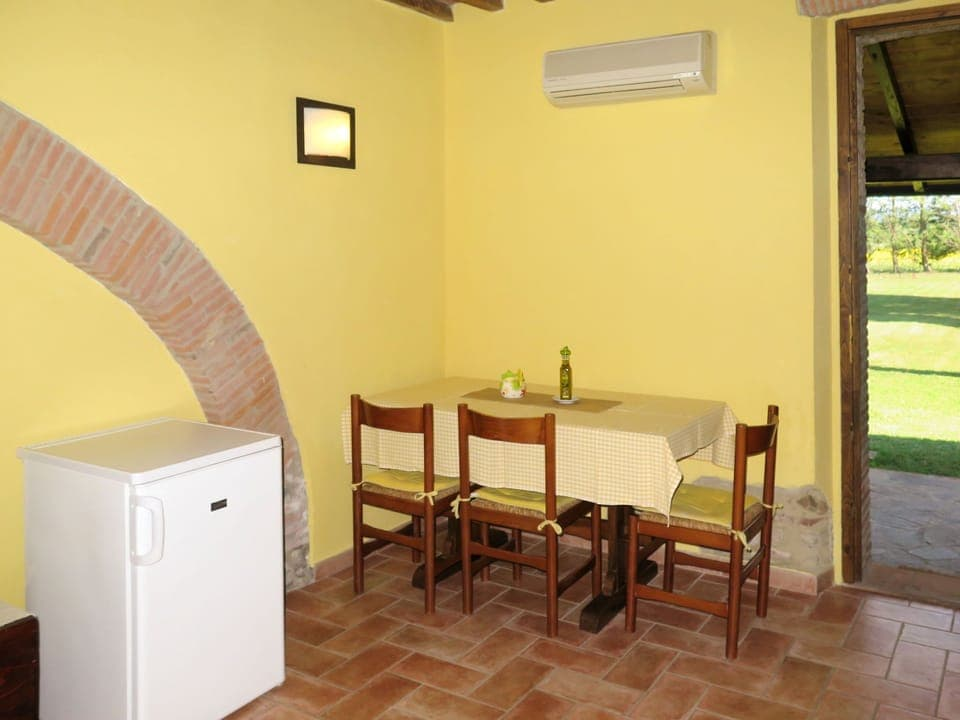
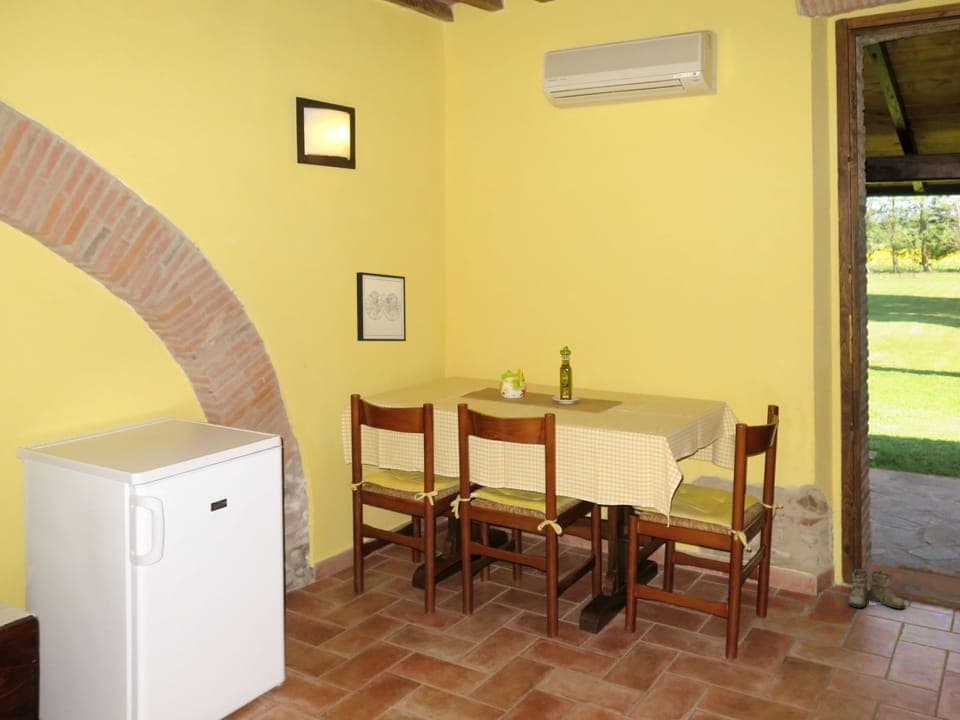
+ wall art [356,271,407,342]
+ boots [845,568,906,610]
